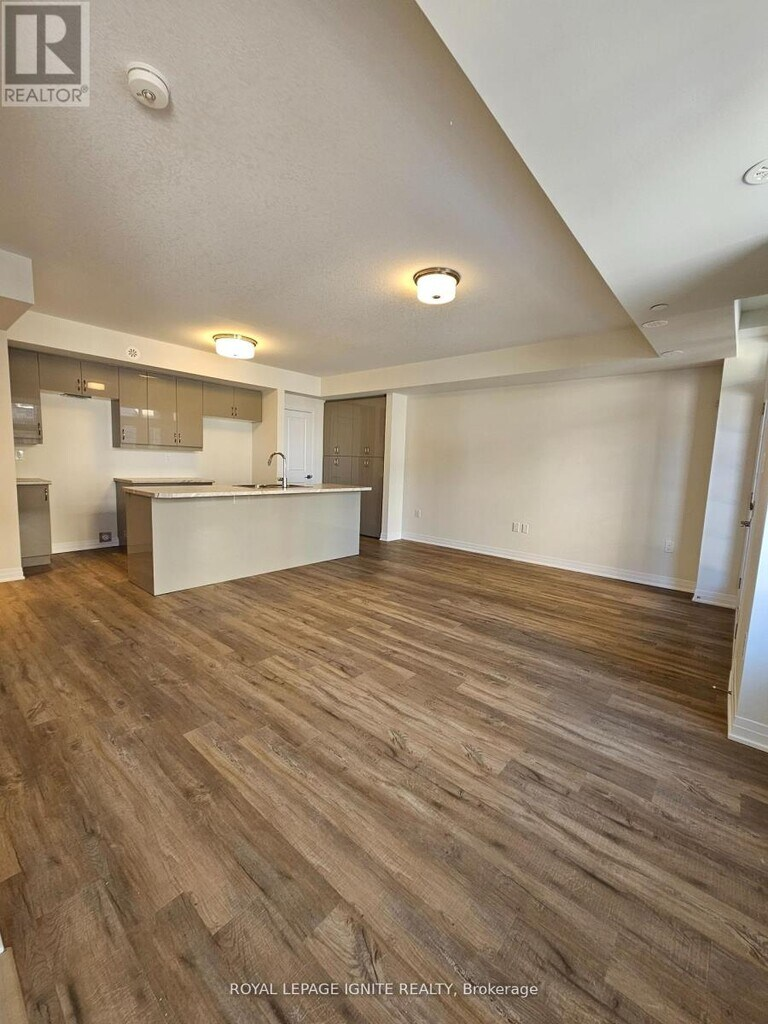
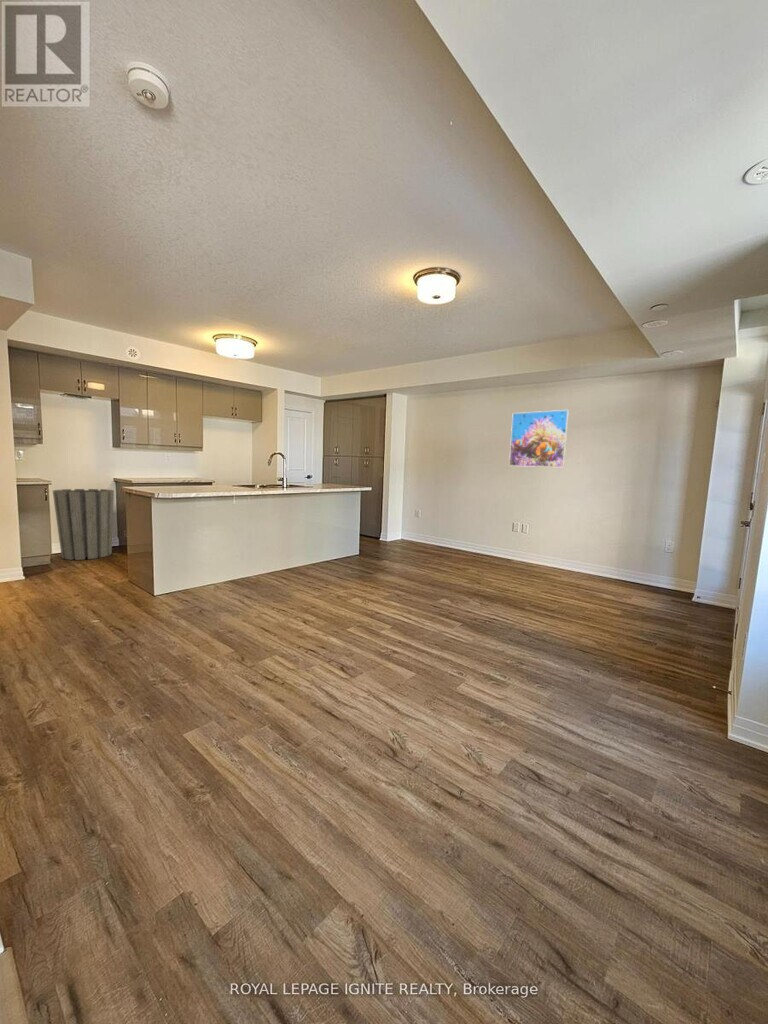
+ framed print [508,409,570,468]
+ trash can [52,488,115,561]
